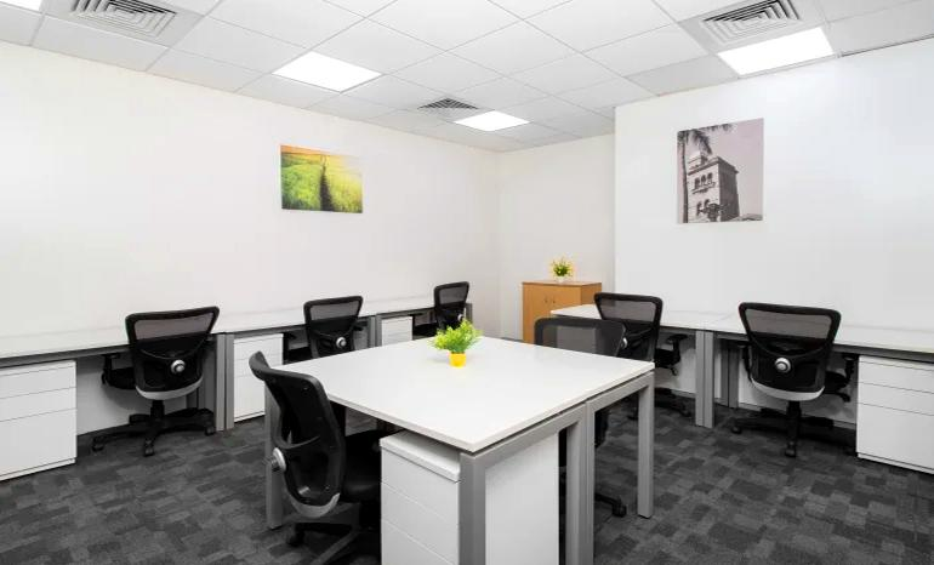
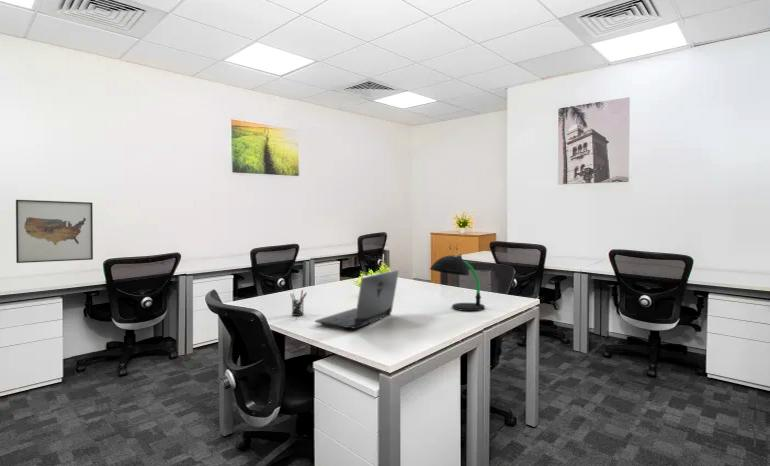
+ laptop [314,269,400,330]
+ pen holder [289,289,308,317]
+ desk lamp [429,253,486,312]
+ wall art [15,199,94,264]
